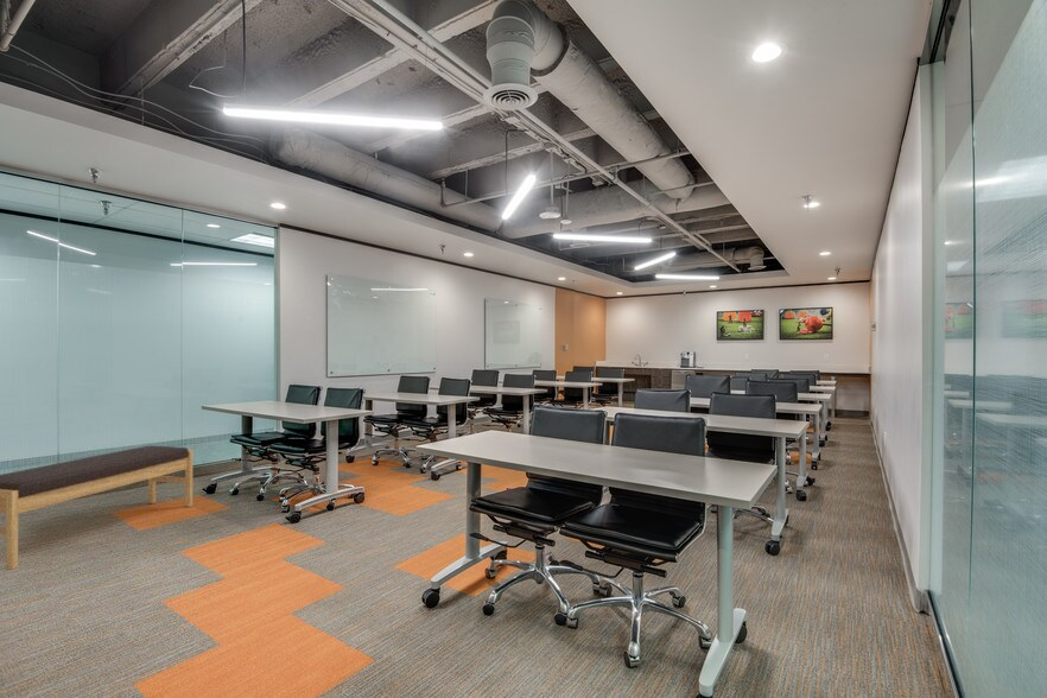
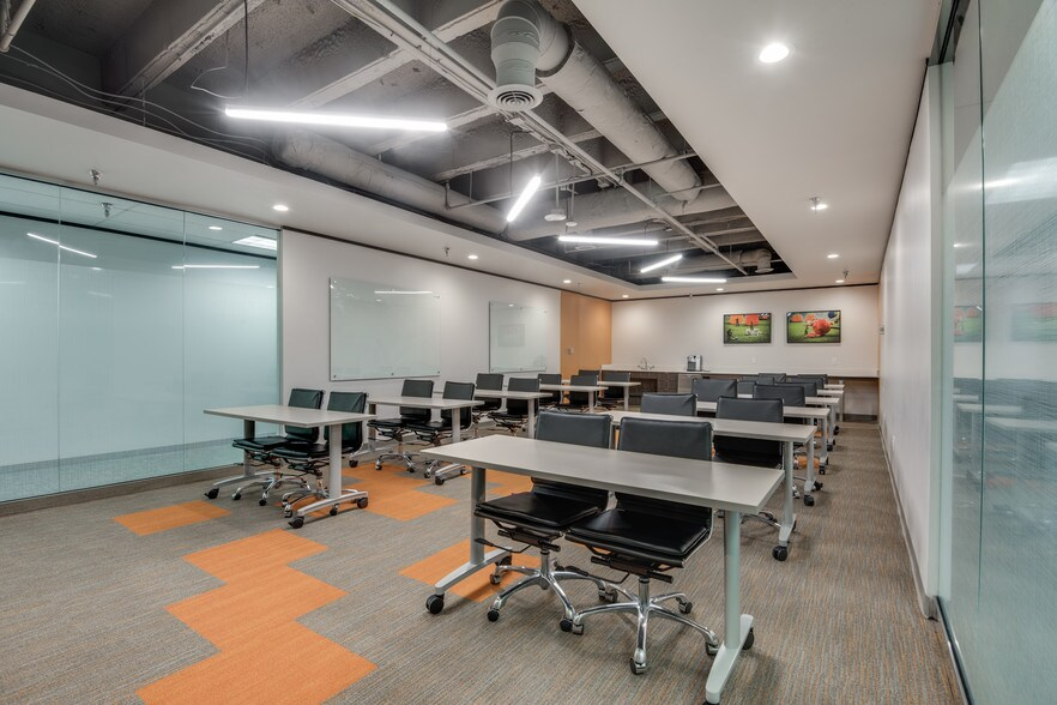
- bench [0,445,193,571]
